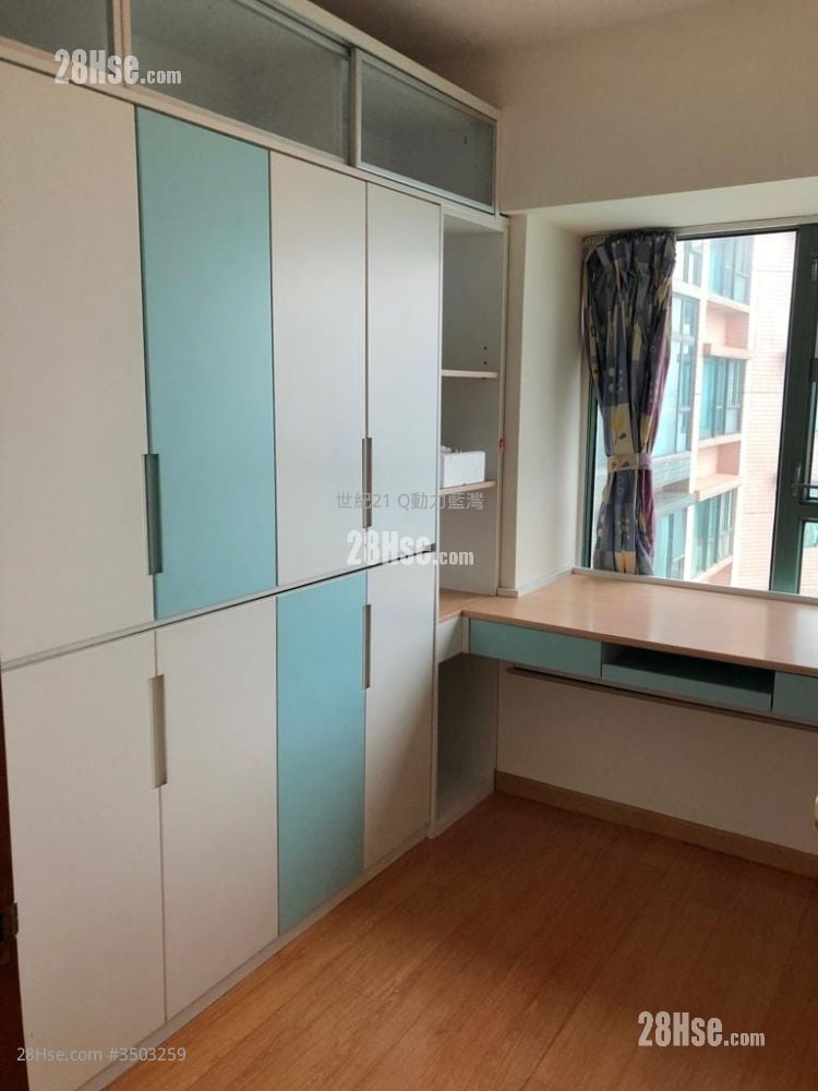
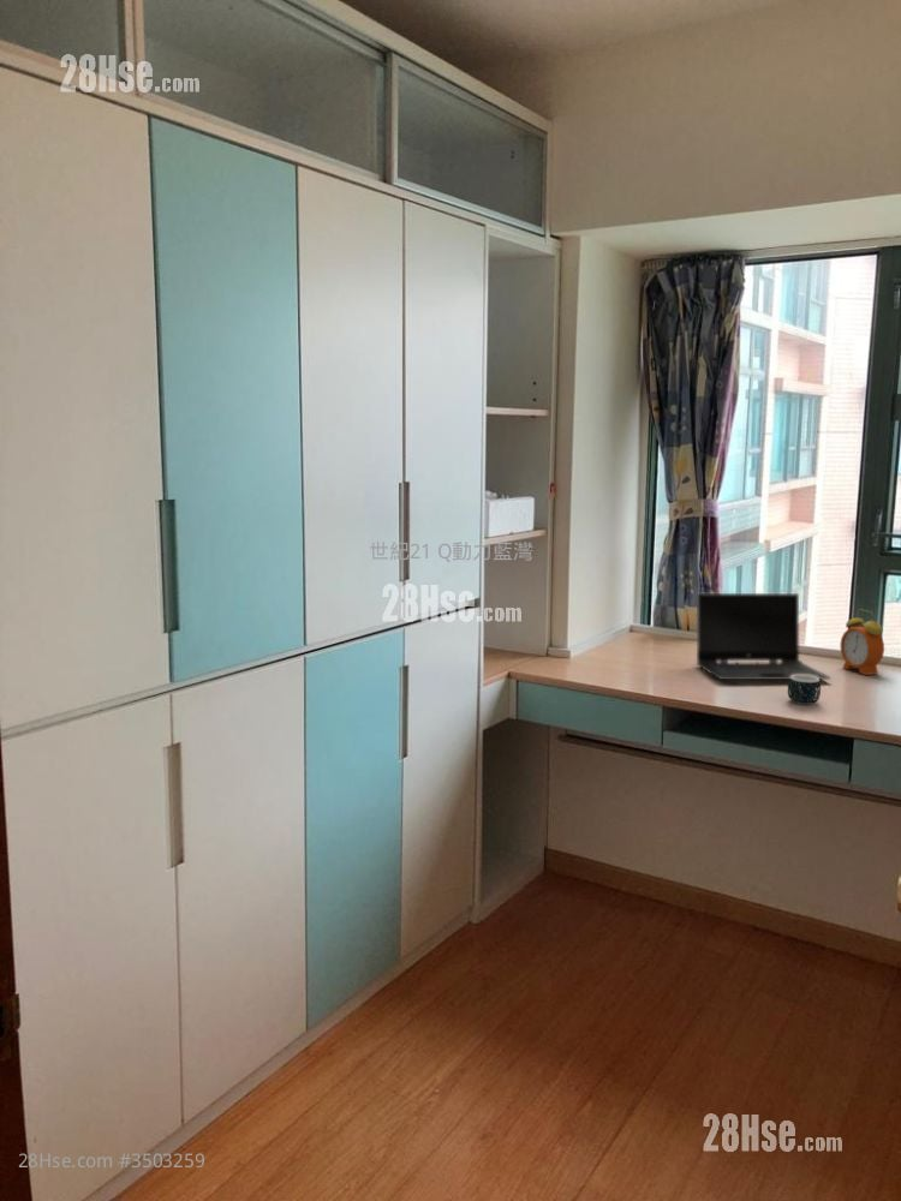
+ laptop computer [696,592,831,681]
+ mug [787,675,822,705]
+ alarm clock [840,608,885,676]
